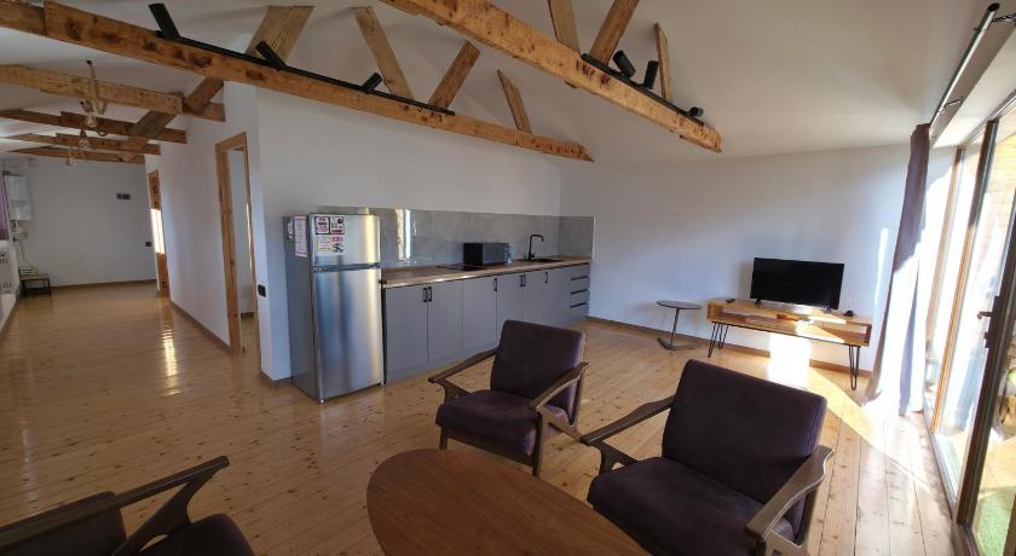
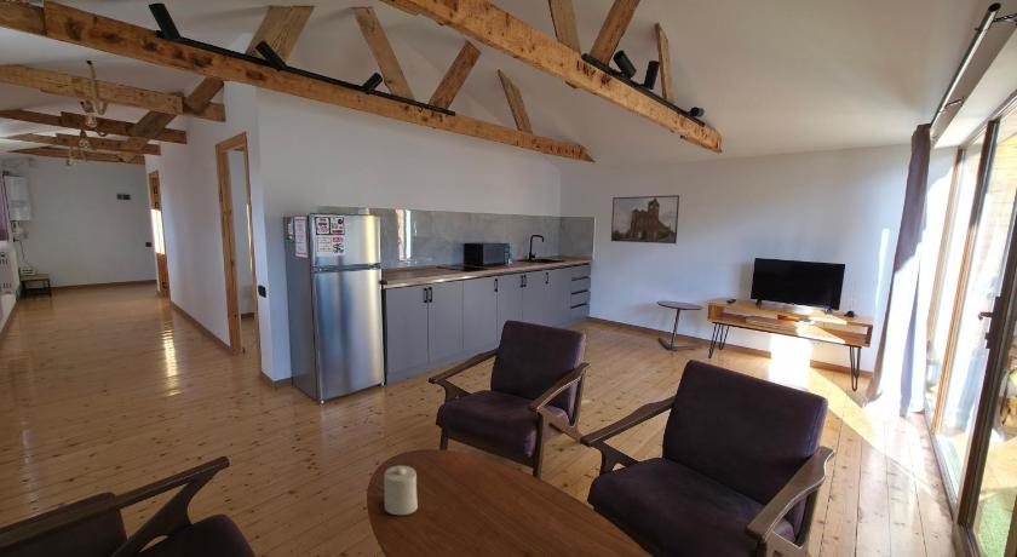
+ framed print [610,194,680,245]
+ candle [383,464,419,516]
